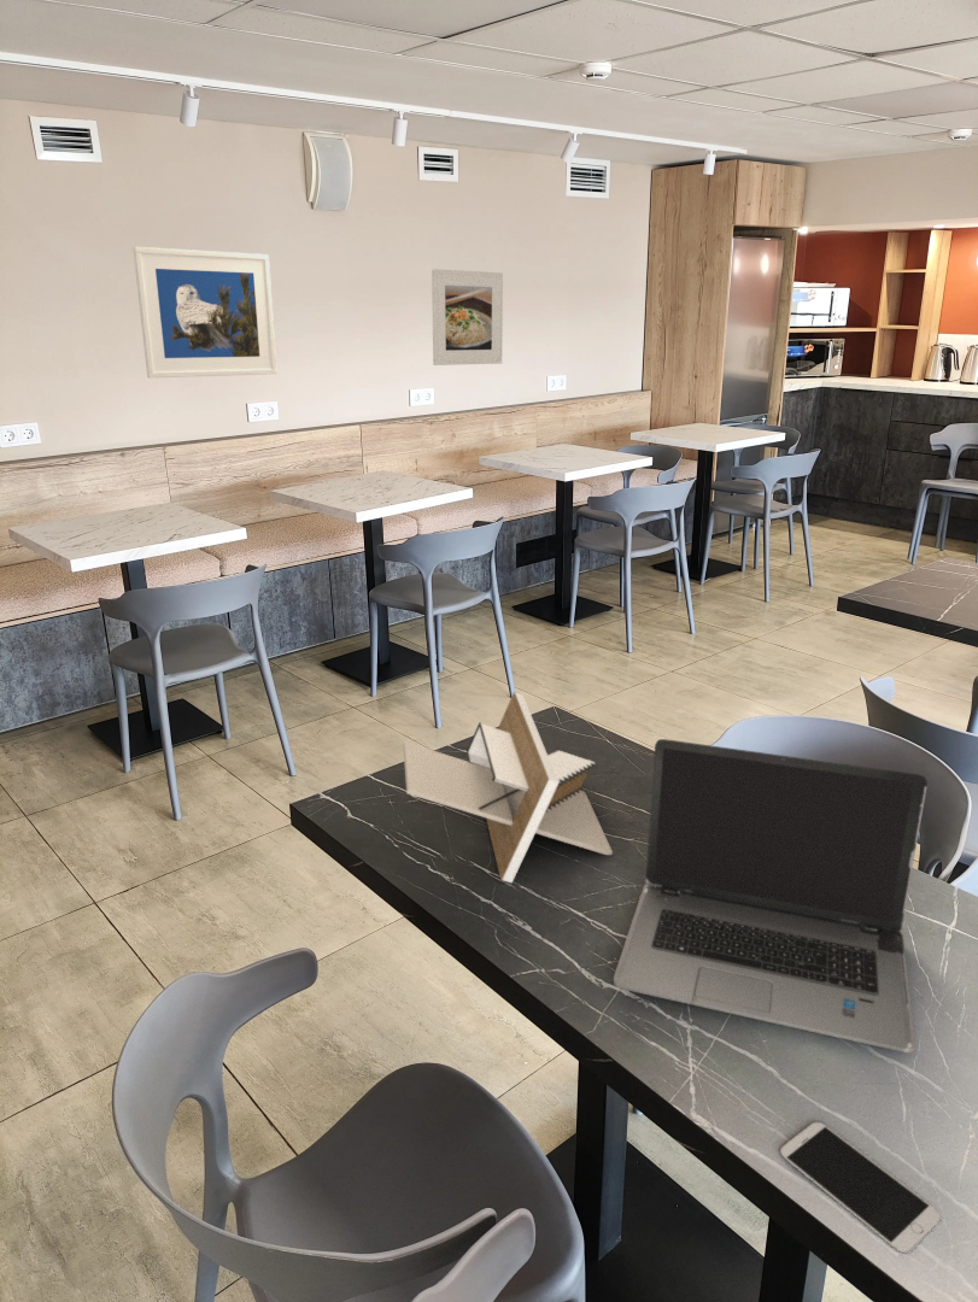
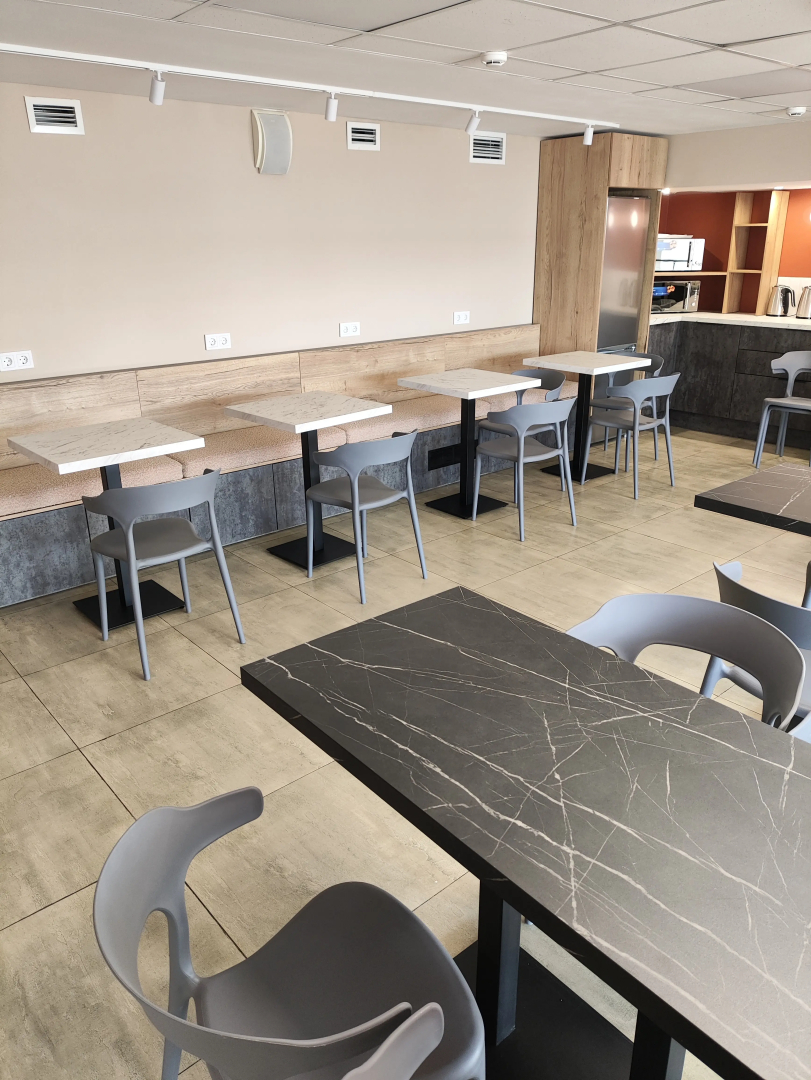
- architectural model [402,691,614,884]
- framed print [131,246,277,379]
- laptop computer [613,738,929,1054]
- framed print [431,268,504,366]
- smartphone [779,1121,943,1254]
